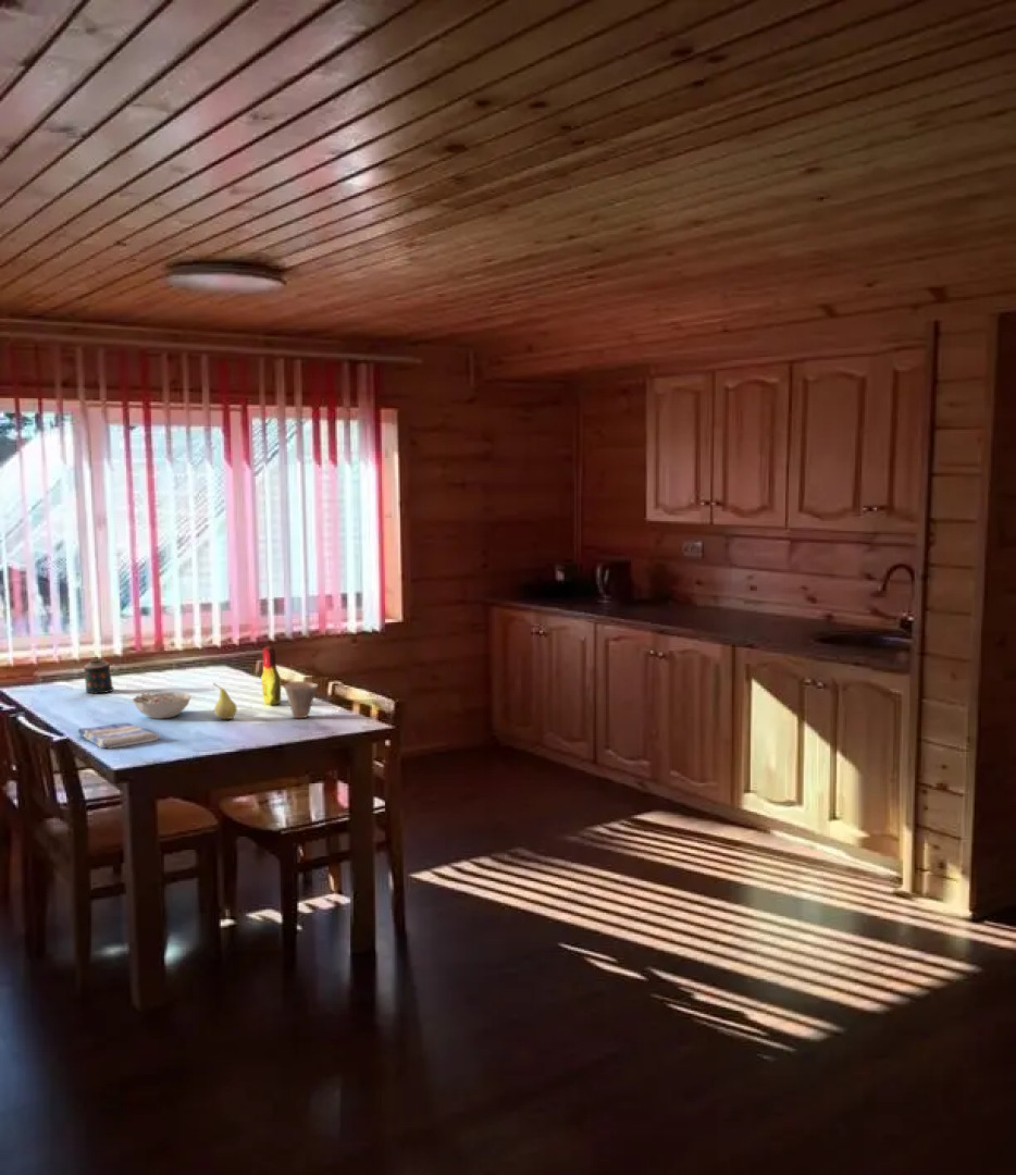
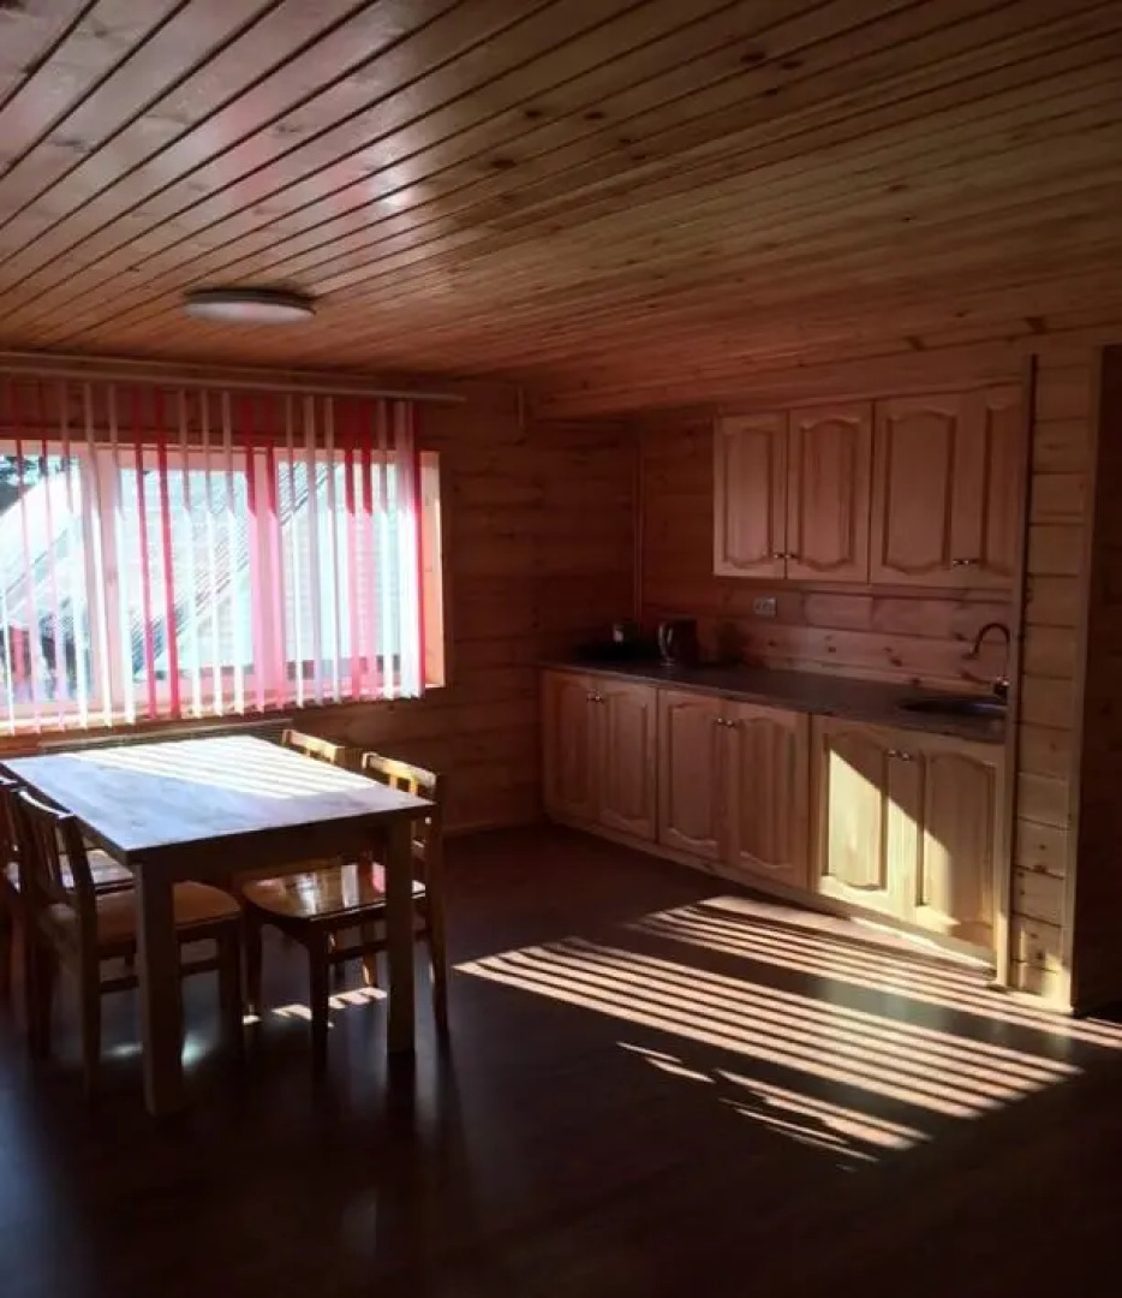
- bottle [260,645,282,706]
- candle [83,659,115,695]
- fruit [212,682,238,720]
- dish towel [77,722,160,750]
- bowl [132,690,193,720]
- cup [283,680,319,719]
